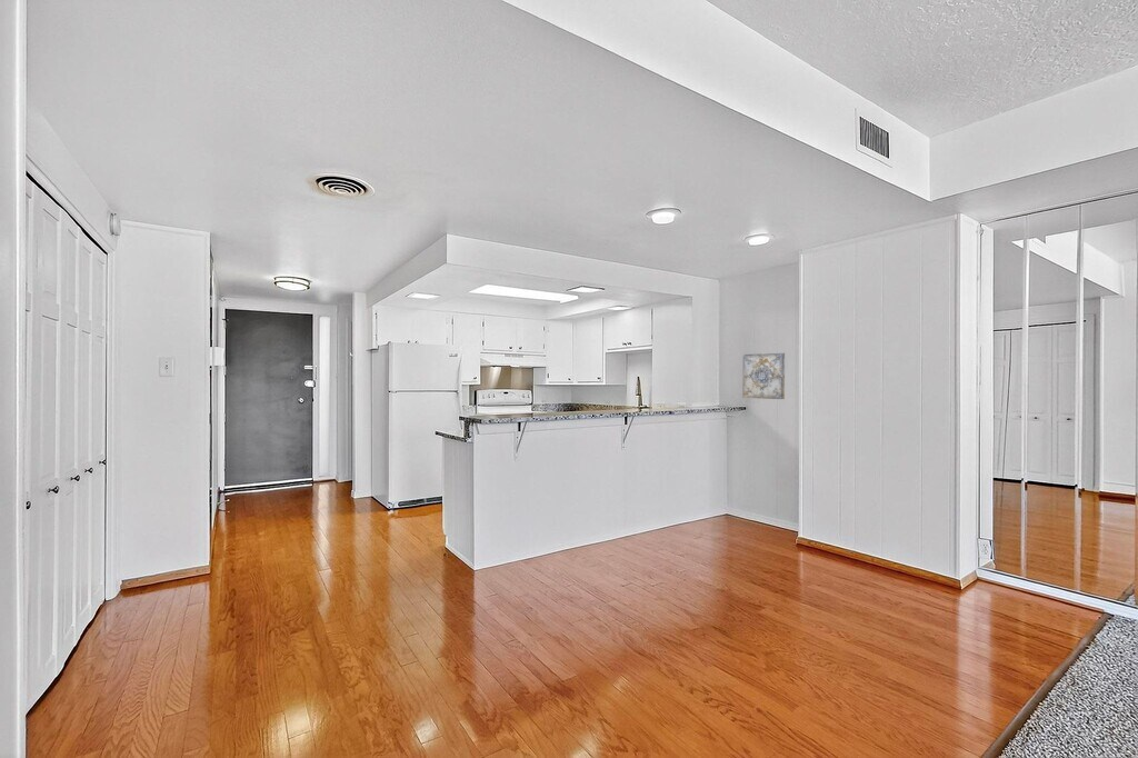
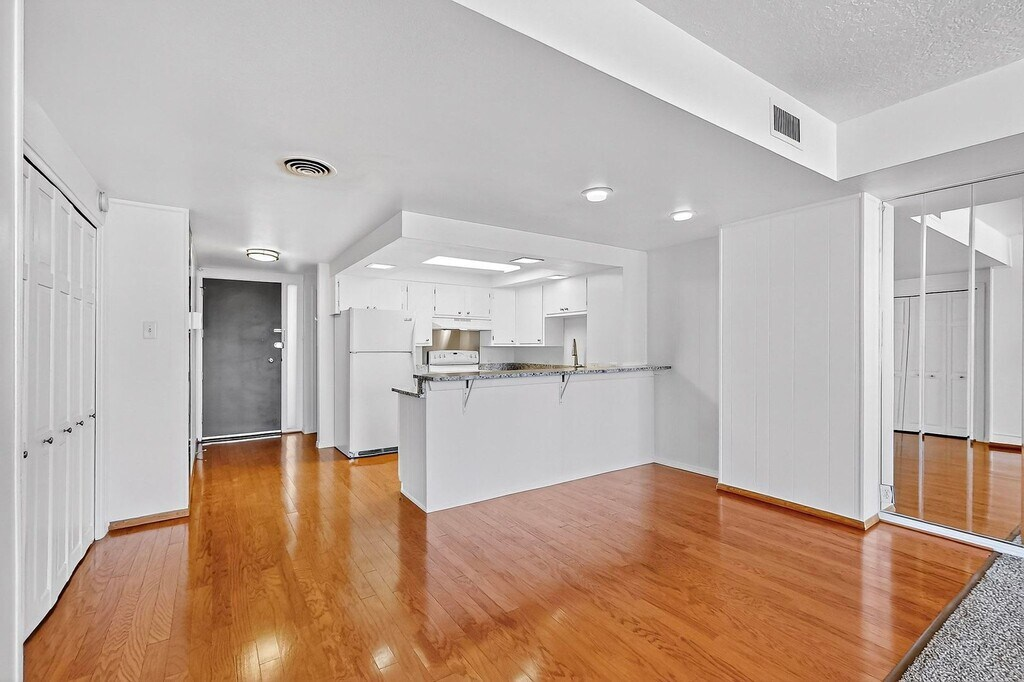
- wall art [742,352,786,400]
